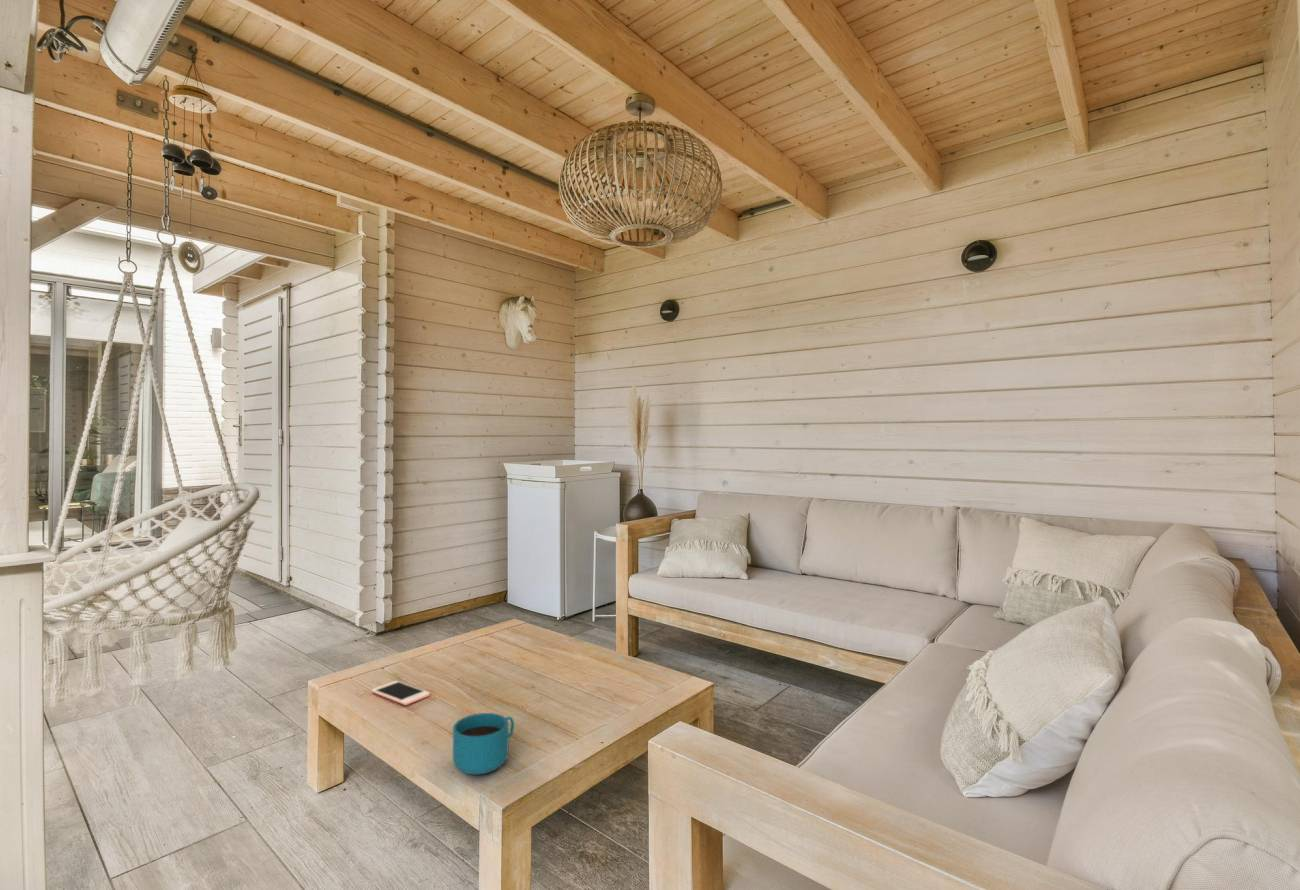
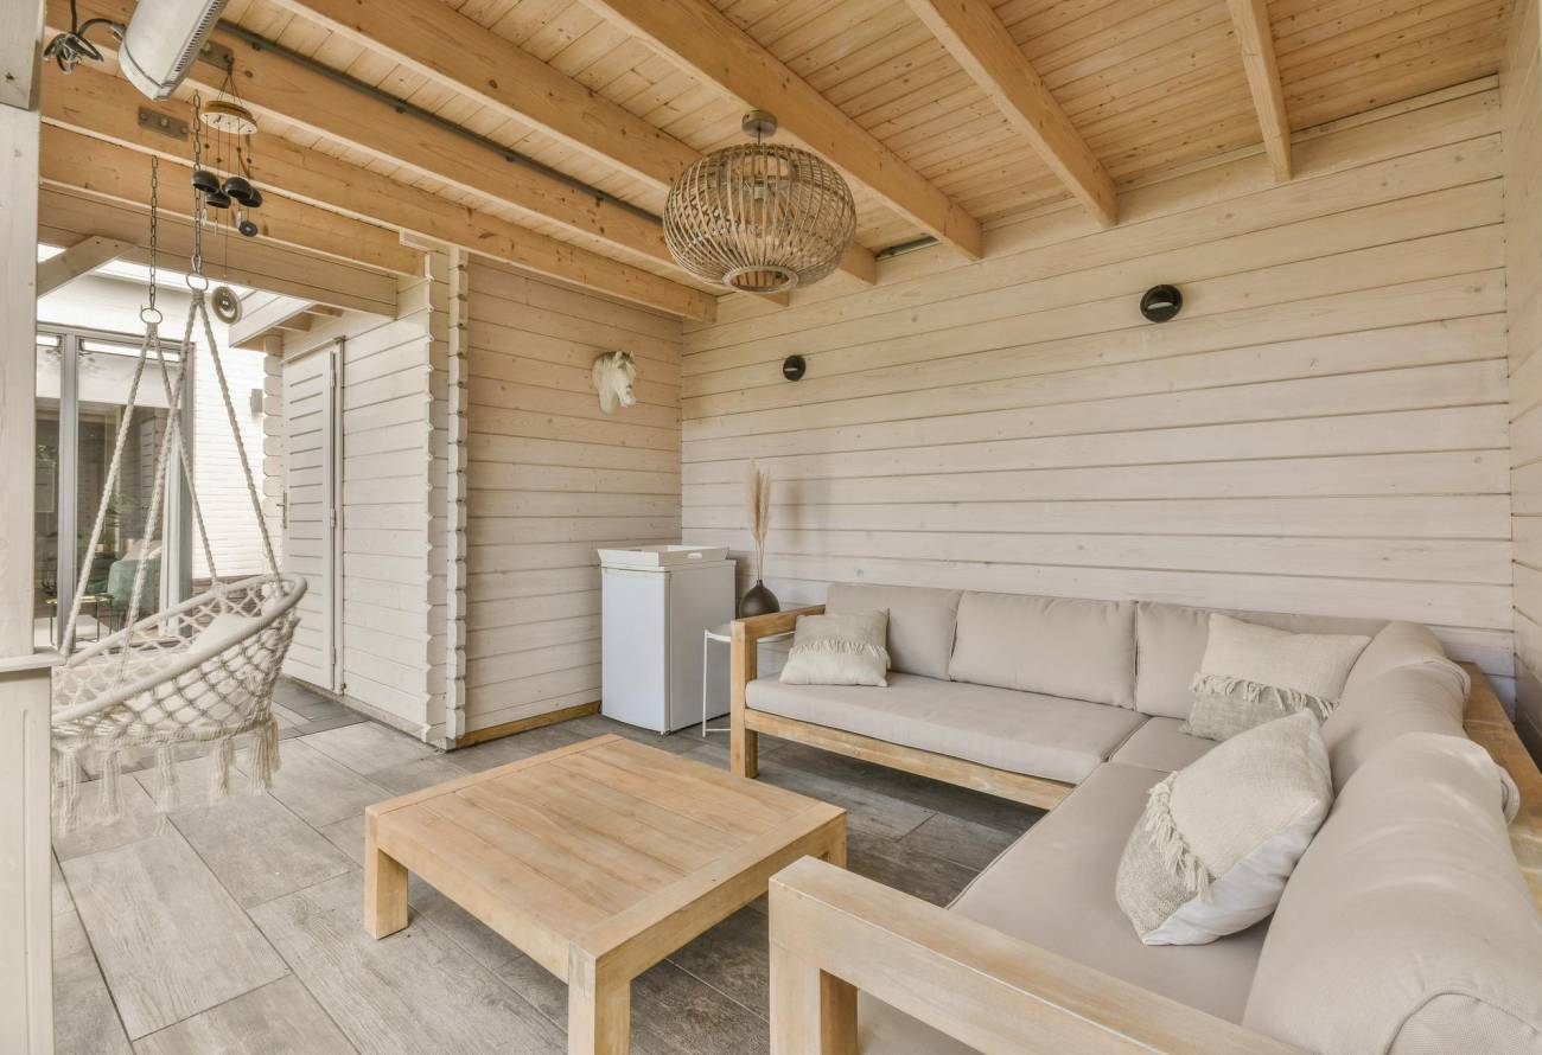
- cell phone [370,680,431,706]
- cup [452,712,515,776]
